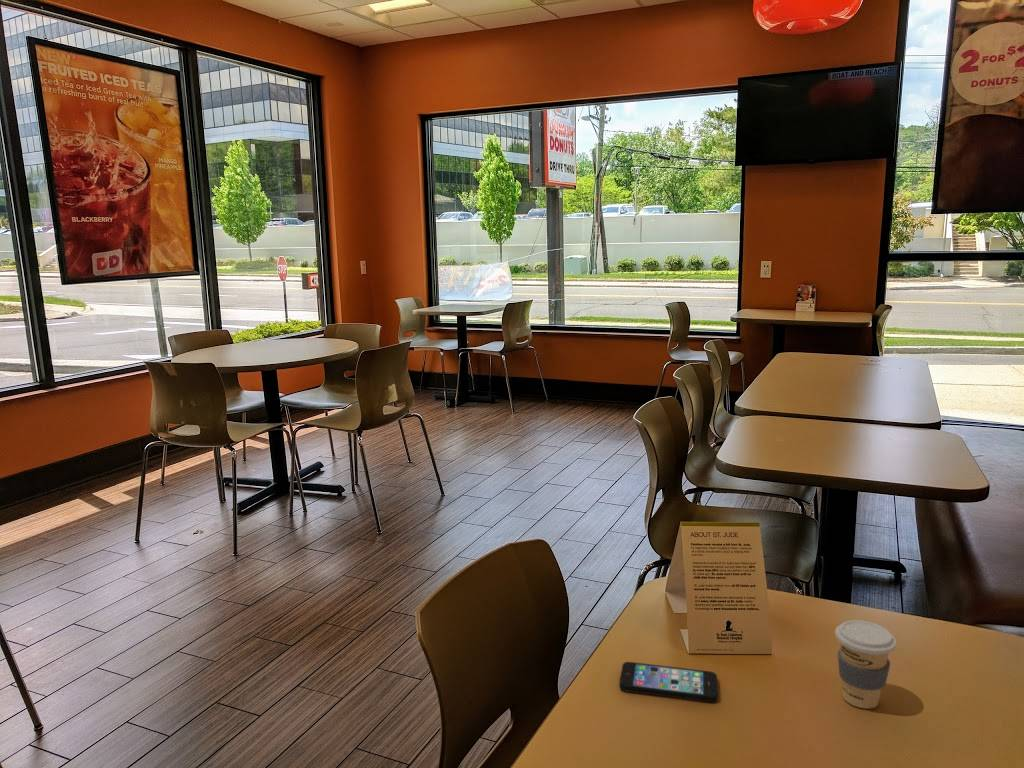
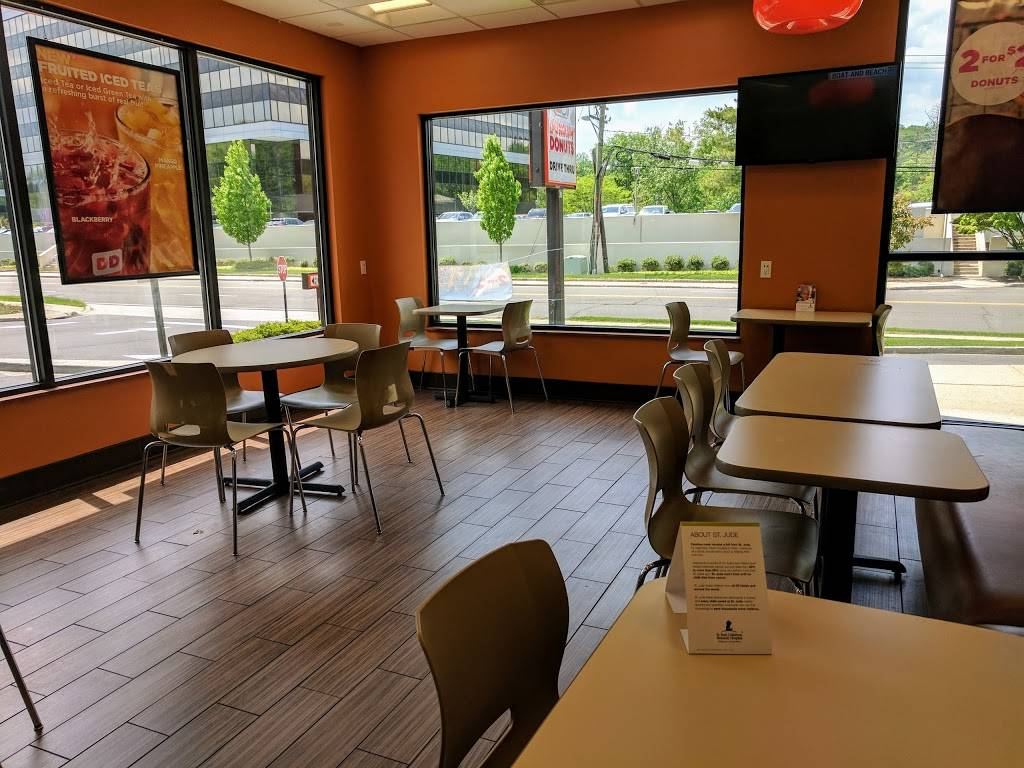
- smartphone [618,661,719,703]
- coffee cup [834,619,897,710]
